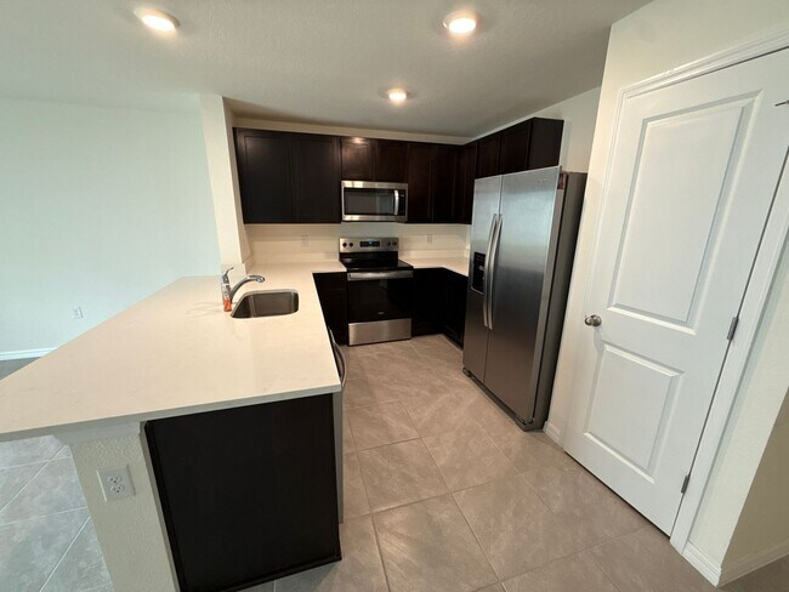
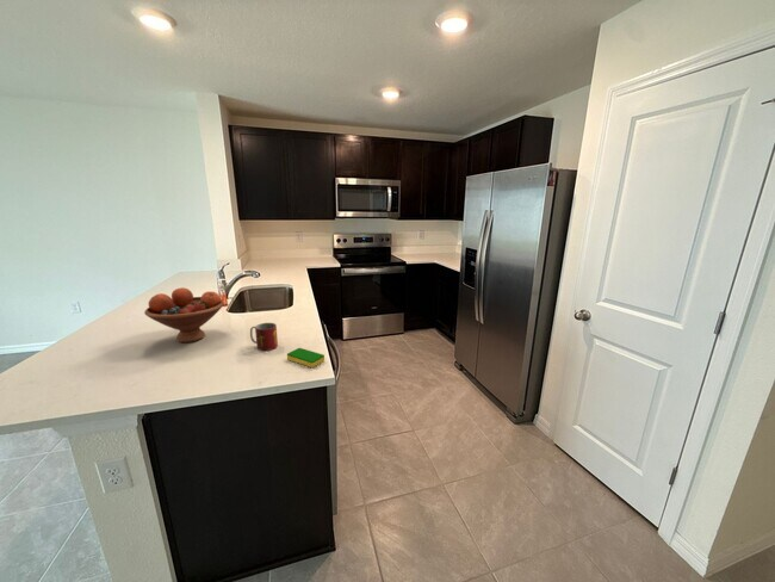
+ mug [249,322,279,352]
+ fruit bowl [143,286,225,343]
+ dish sponge [286,347,326,369]
